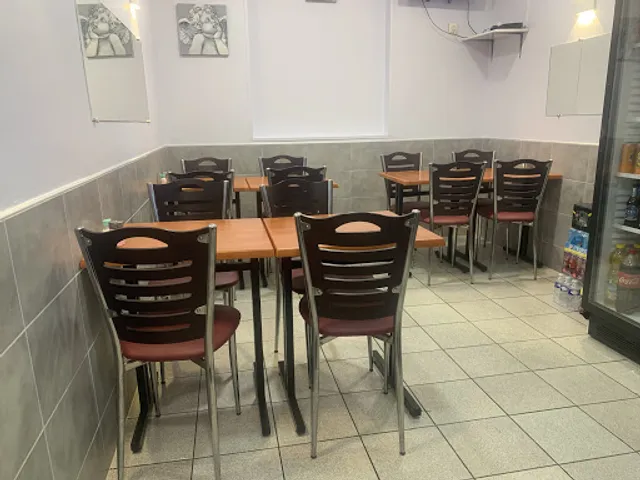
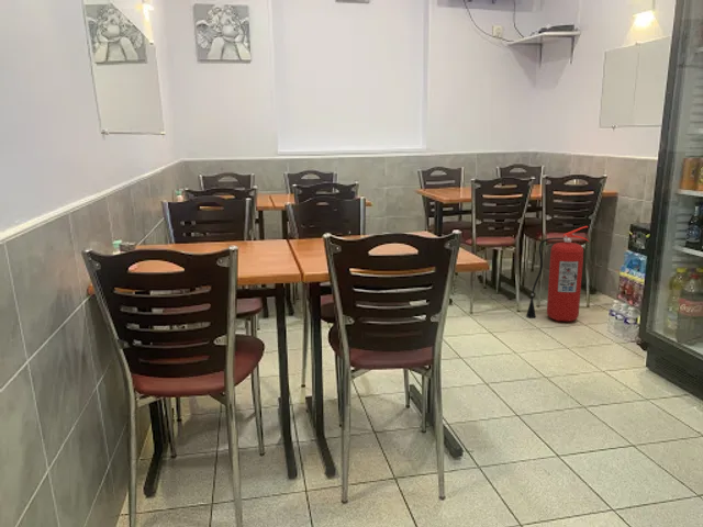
+ fire extinguisher [525,225,591,323]
